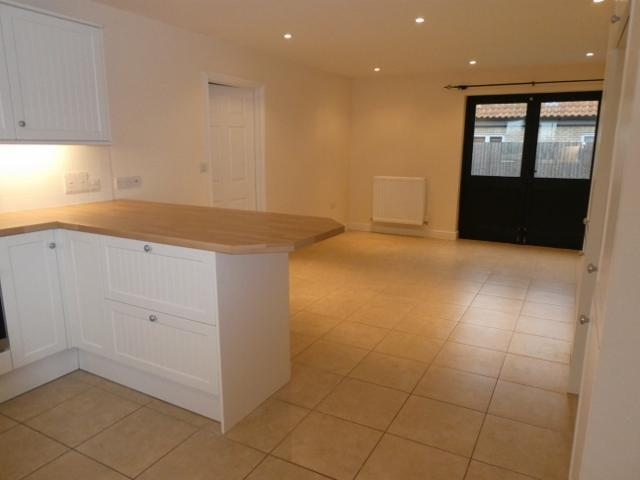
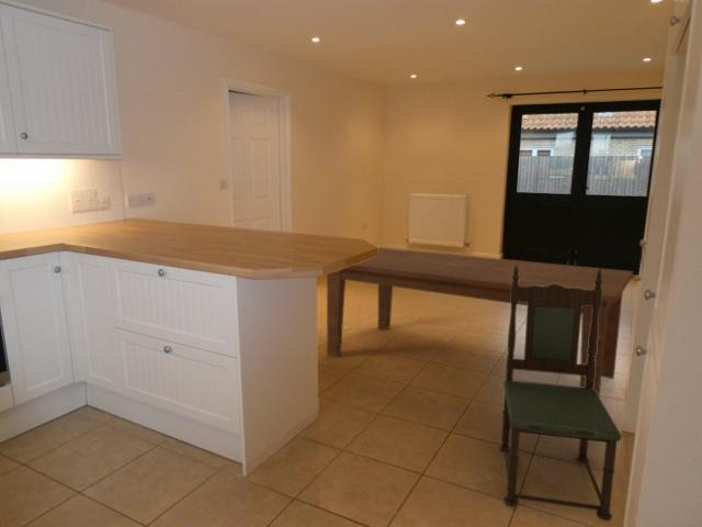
+ dining chair [498,265,622,522]
+ dining table [326,247,634,397]
